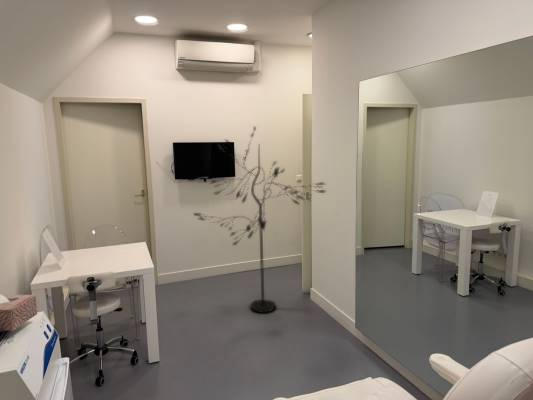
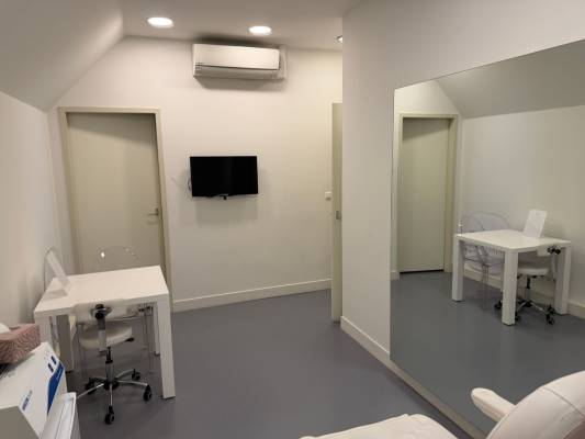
- floor lamp [192,125,328,314]
